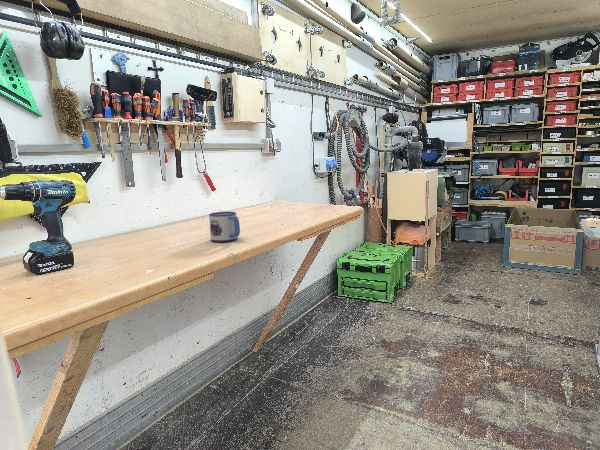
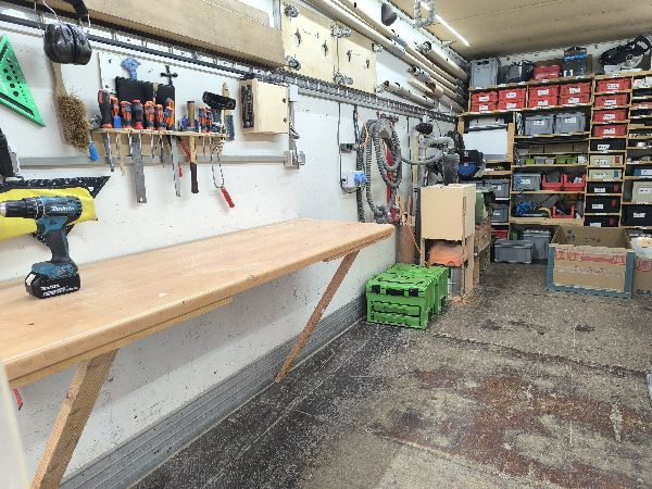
- mug [208,211,241,243]
